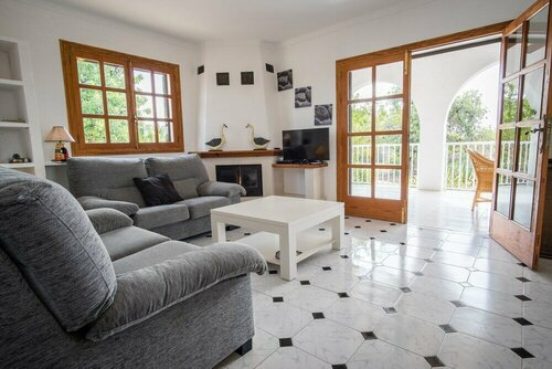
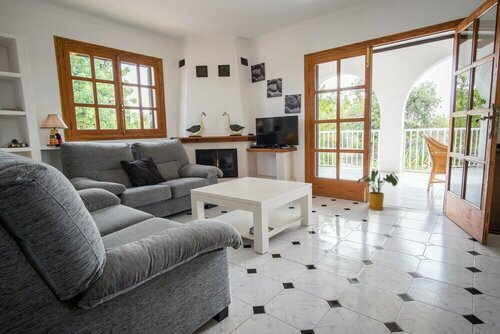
+ house plant [357,169,399,211]
